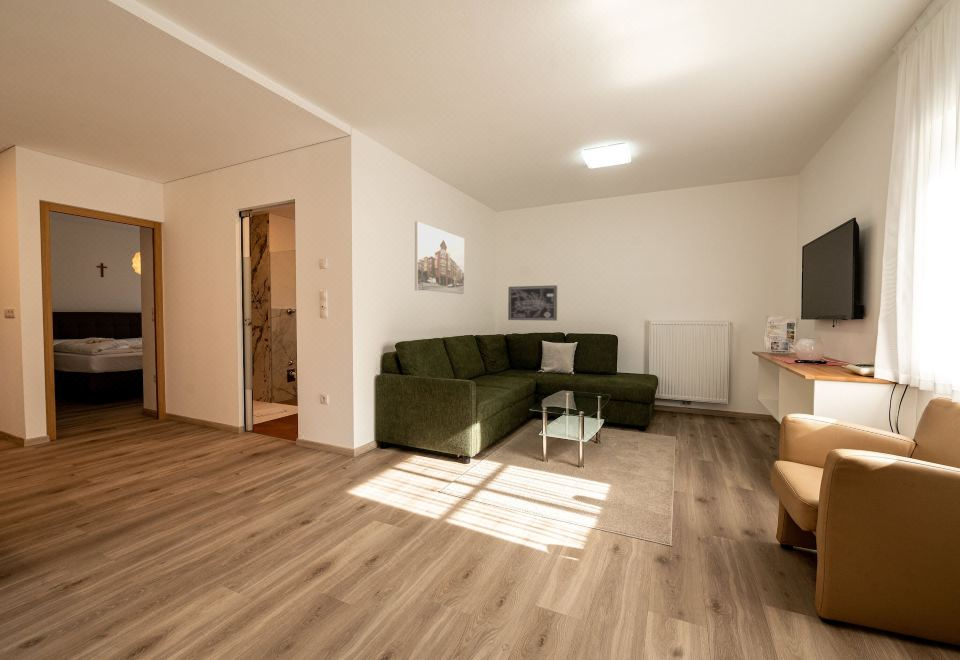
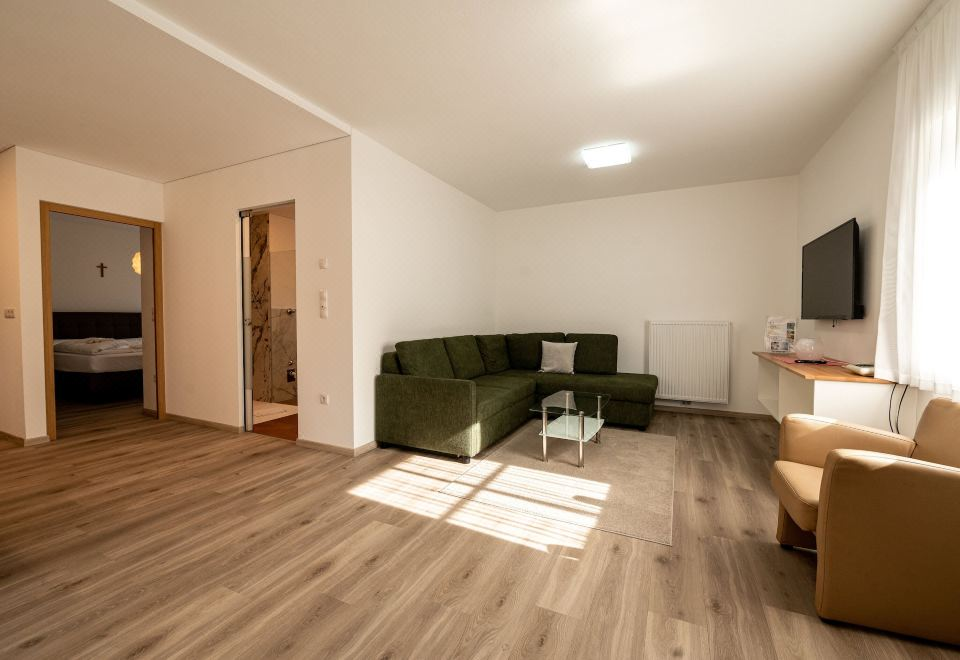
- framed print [414,221,465,296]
- wall art [507,284,558,321]
